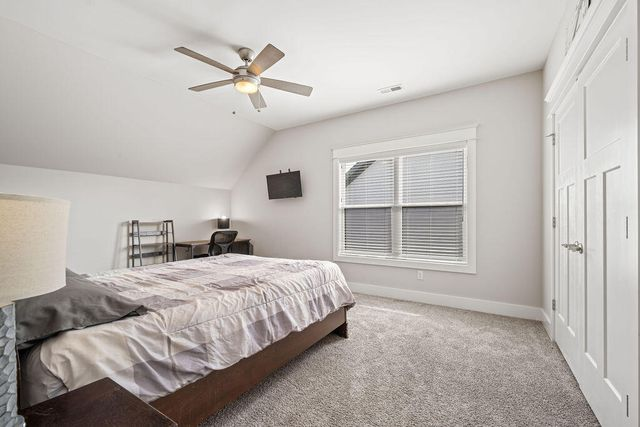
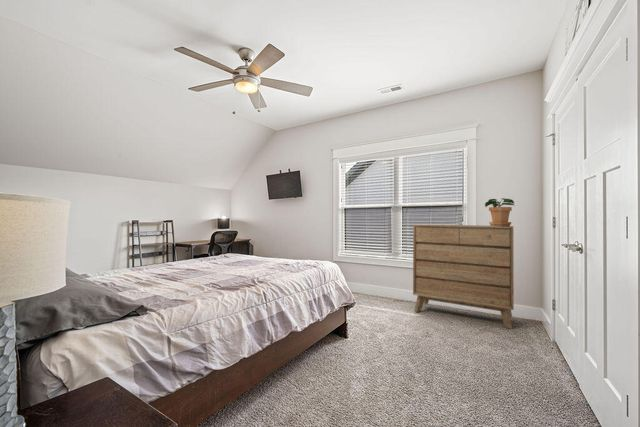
+ potted plant [484,197,516,227]
+ dresser [412,223,515,330]
